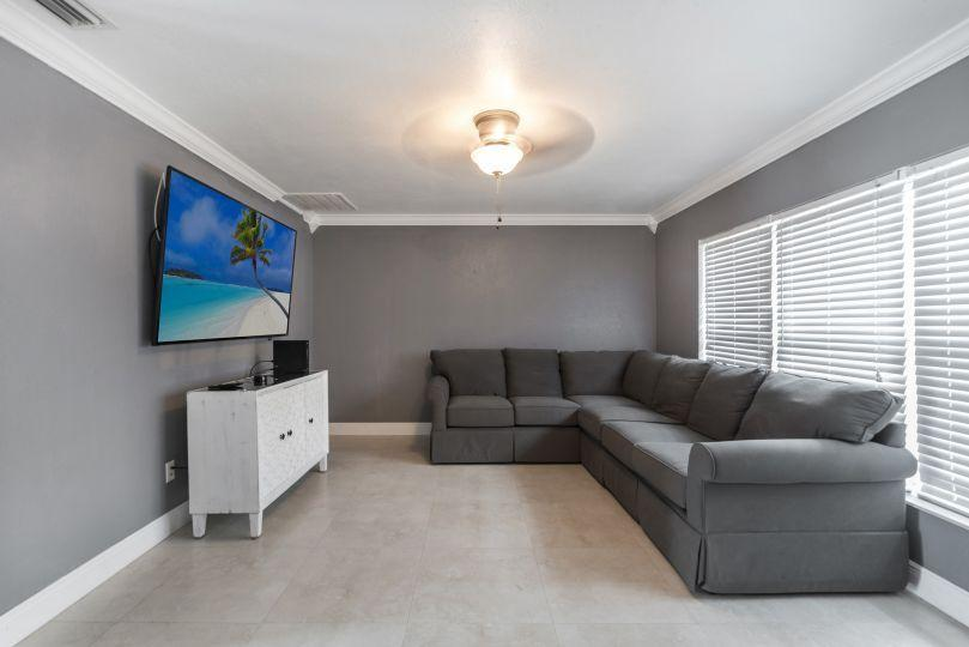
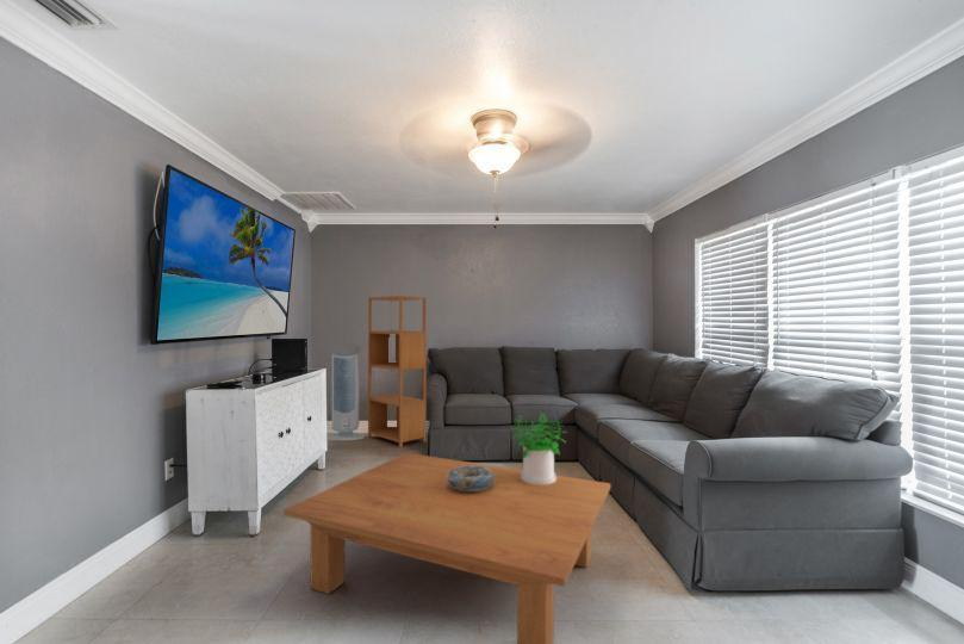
+ bookshelf [367,295,428,448]
+ coffee table [282,452,611,644]
+ potted plant [510,413,568,484]
+ decorative bowl [447,465,495,491]
+ air purifier [326,342,367,442]
